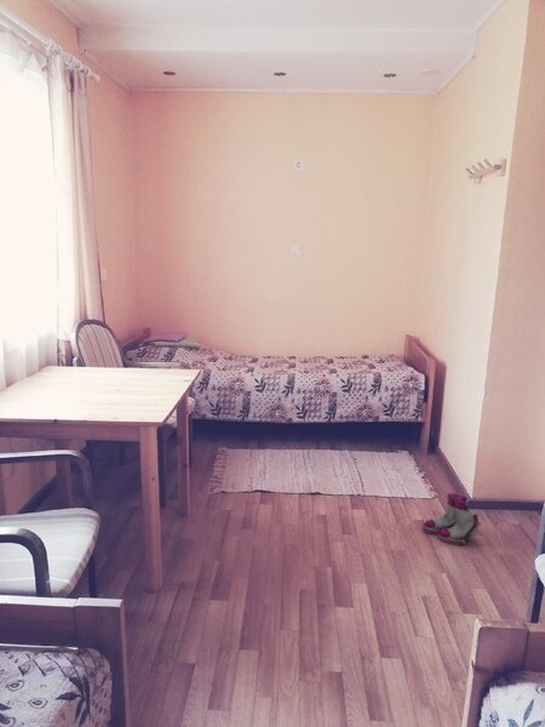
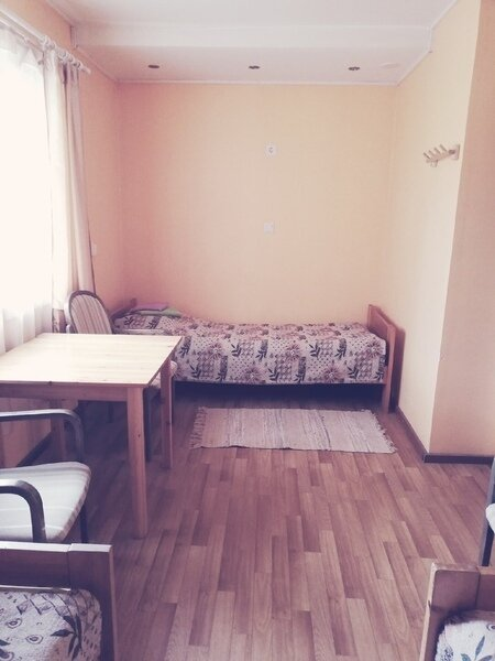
- boots [421,492,482,546]
